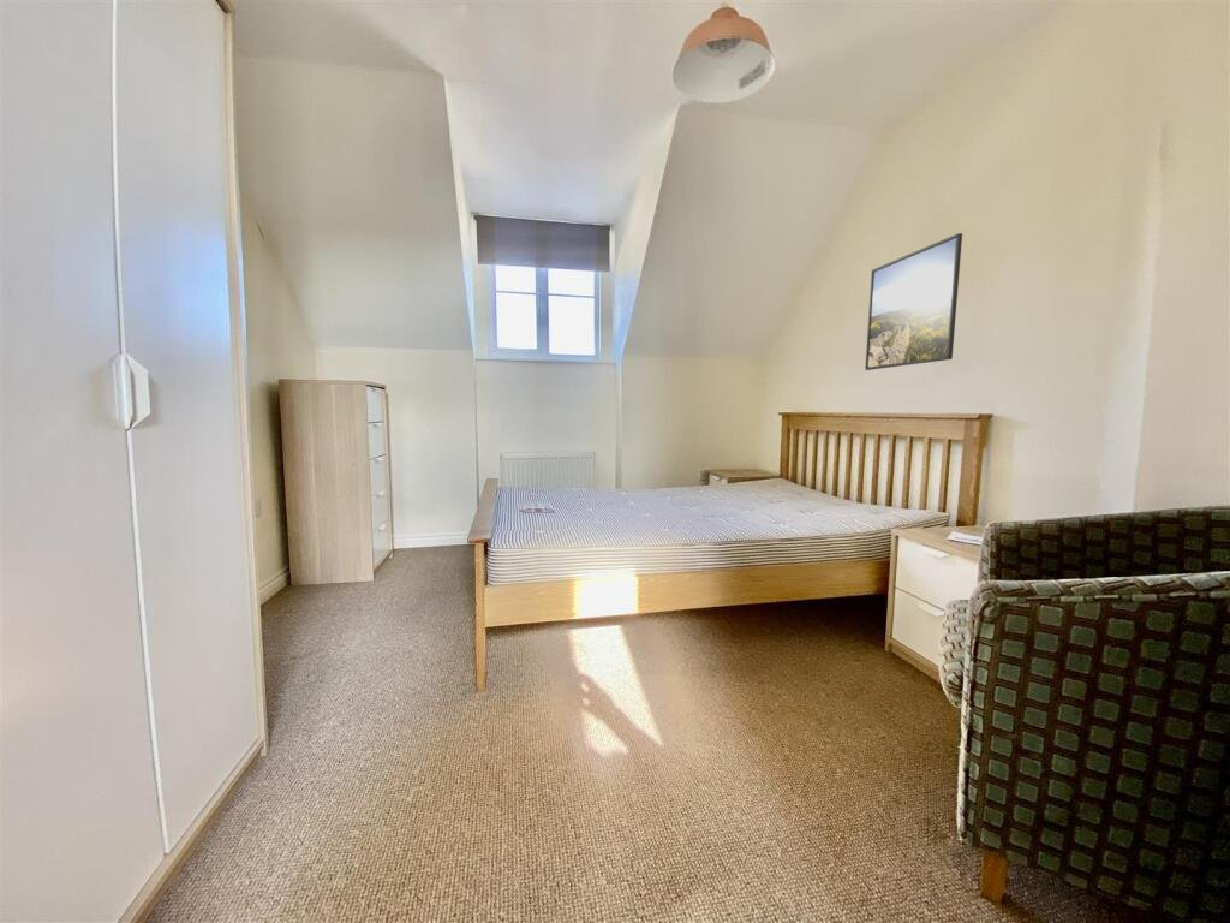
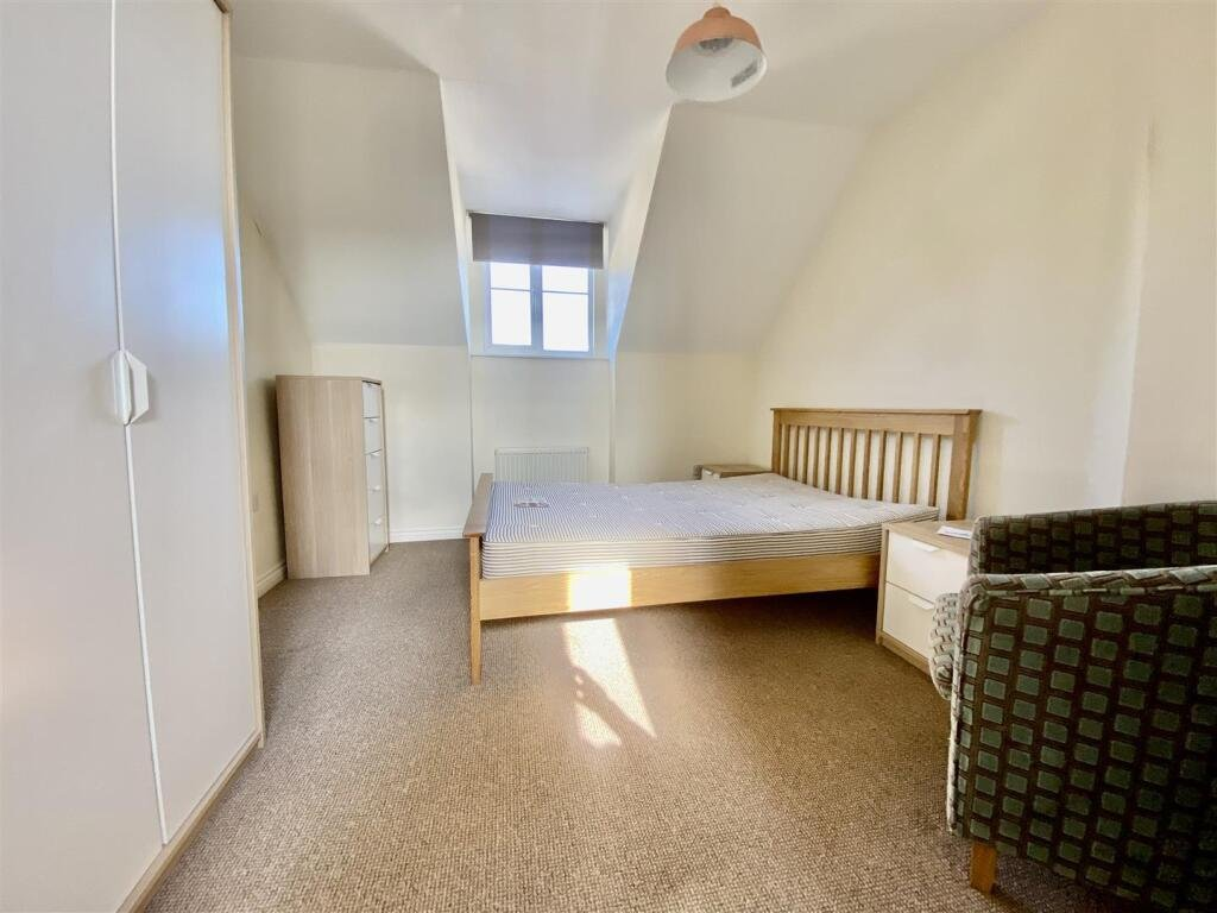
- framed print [864,232,963,371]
